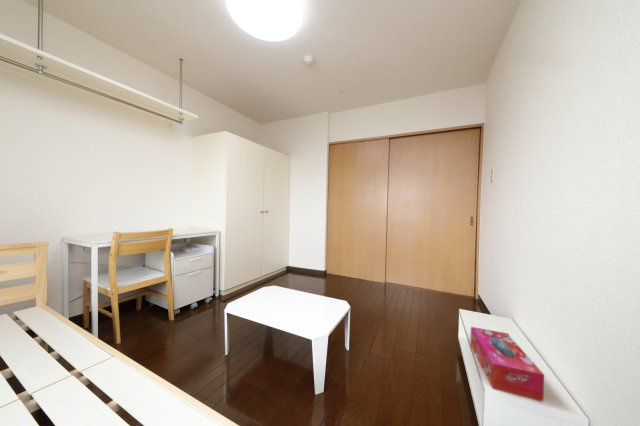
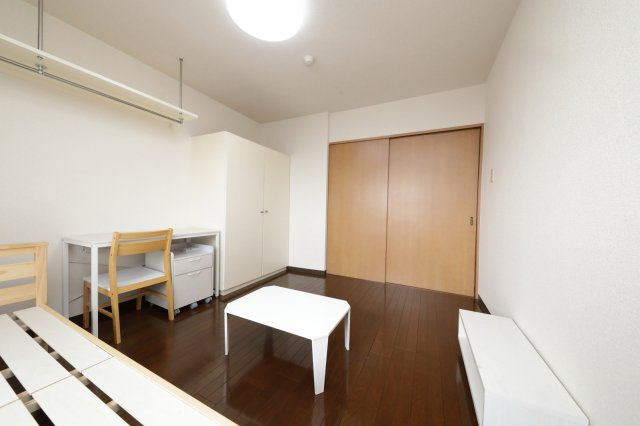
- tissue box [469,326,545,403]
